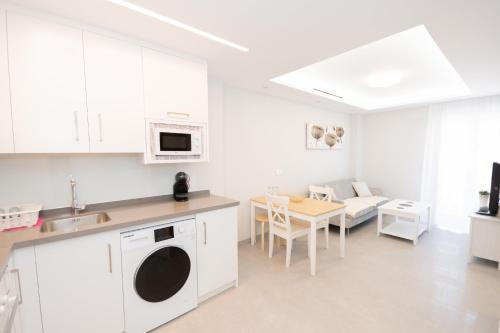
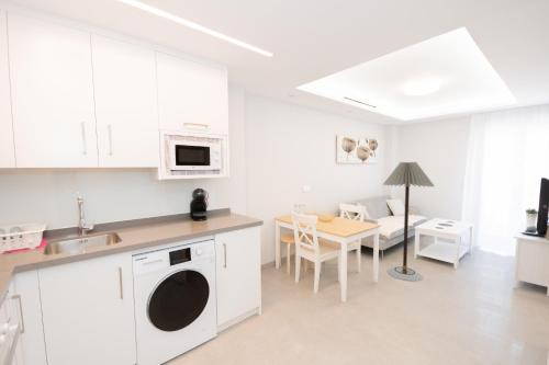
+ floor lamp [381,161,436,282]
